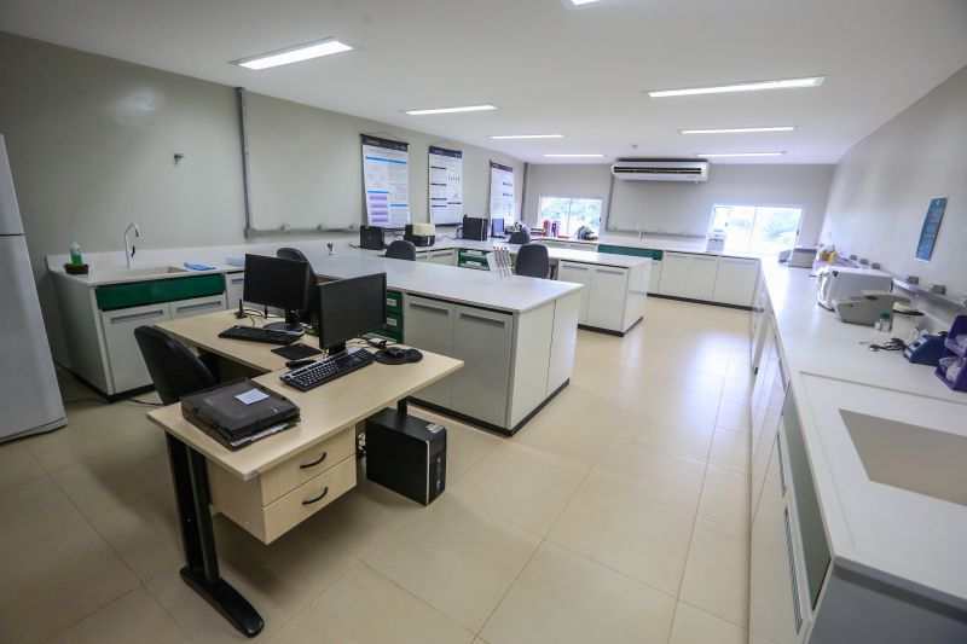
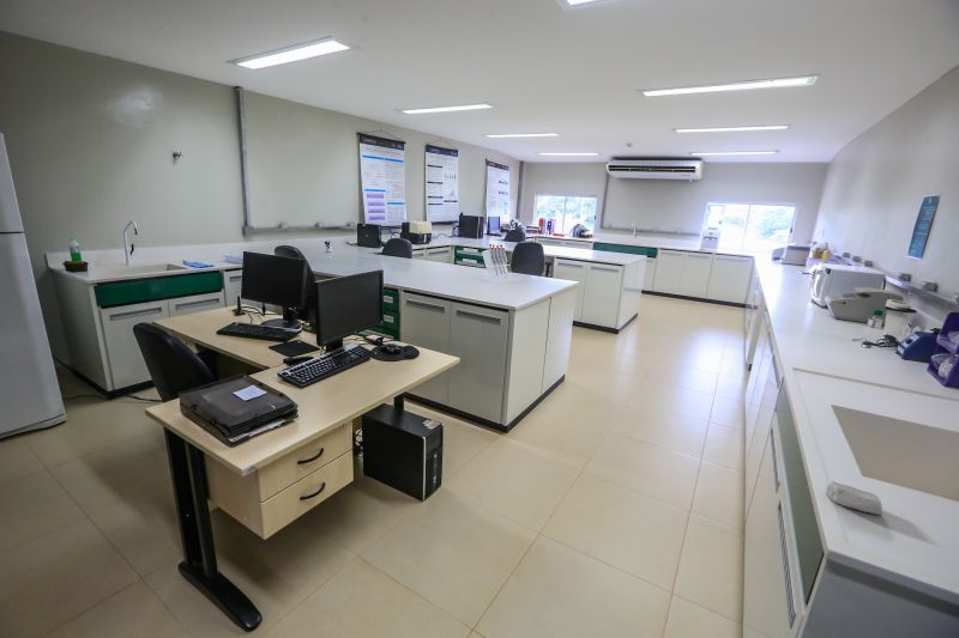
+ soap bar [825,480,883,516]
